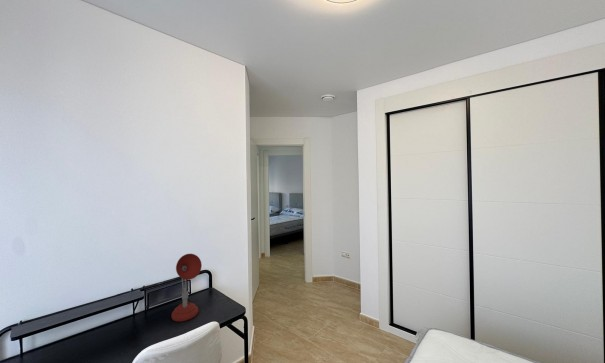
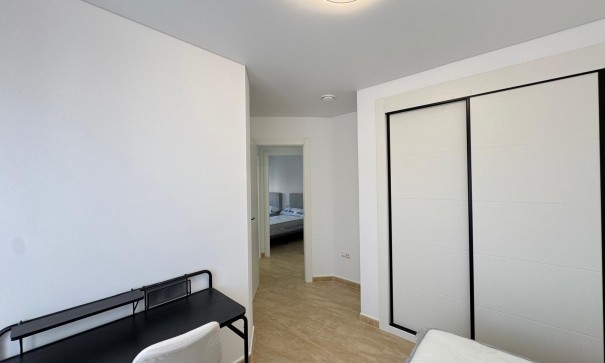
- desk lamp [171,253,203,322]
